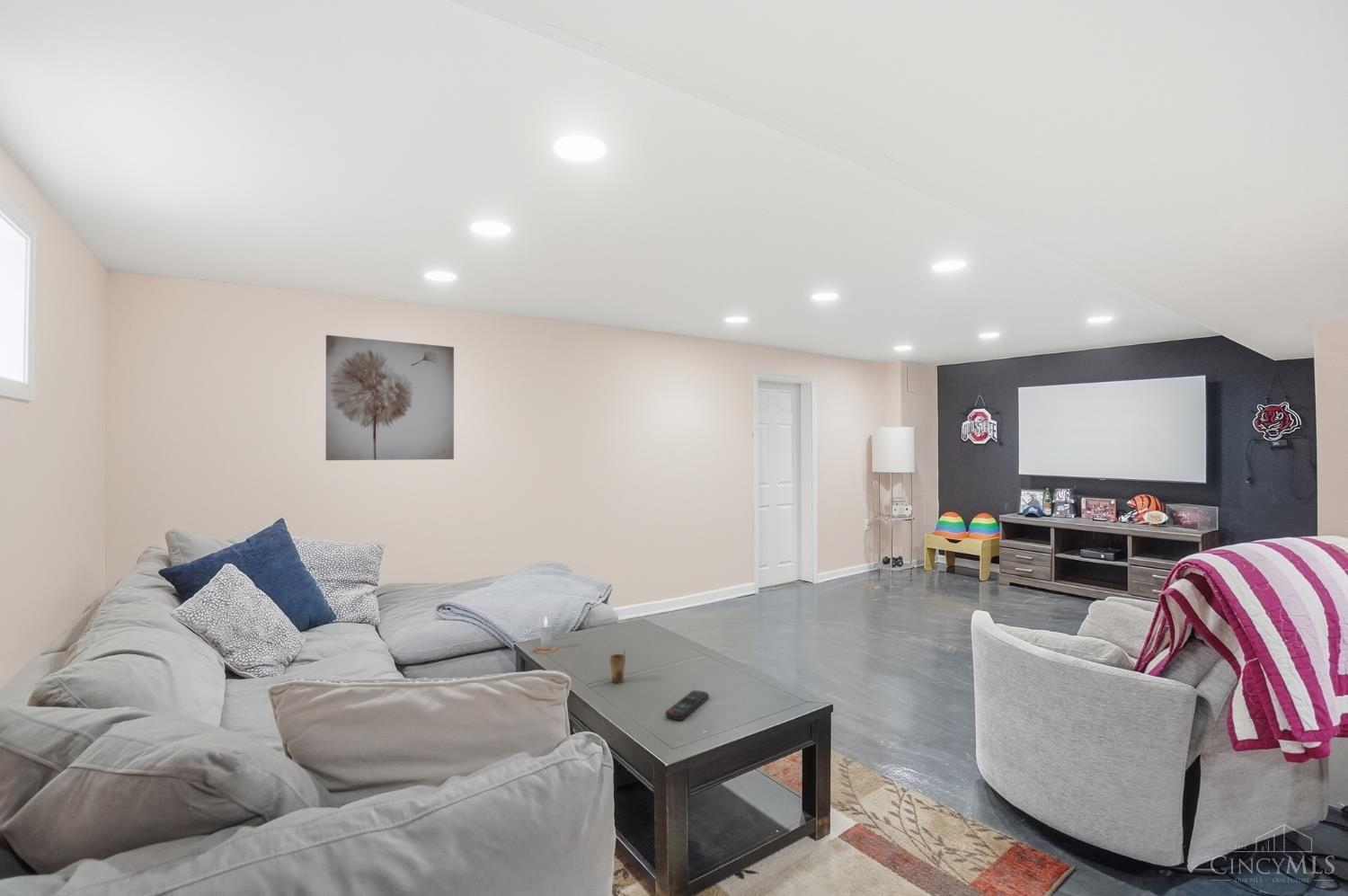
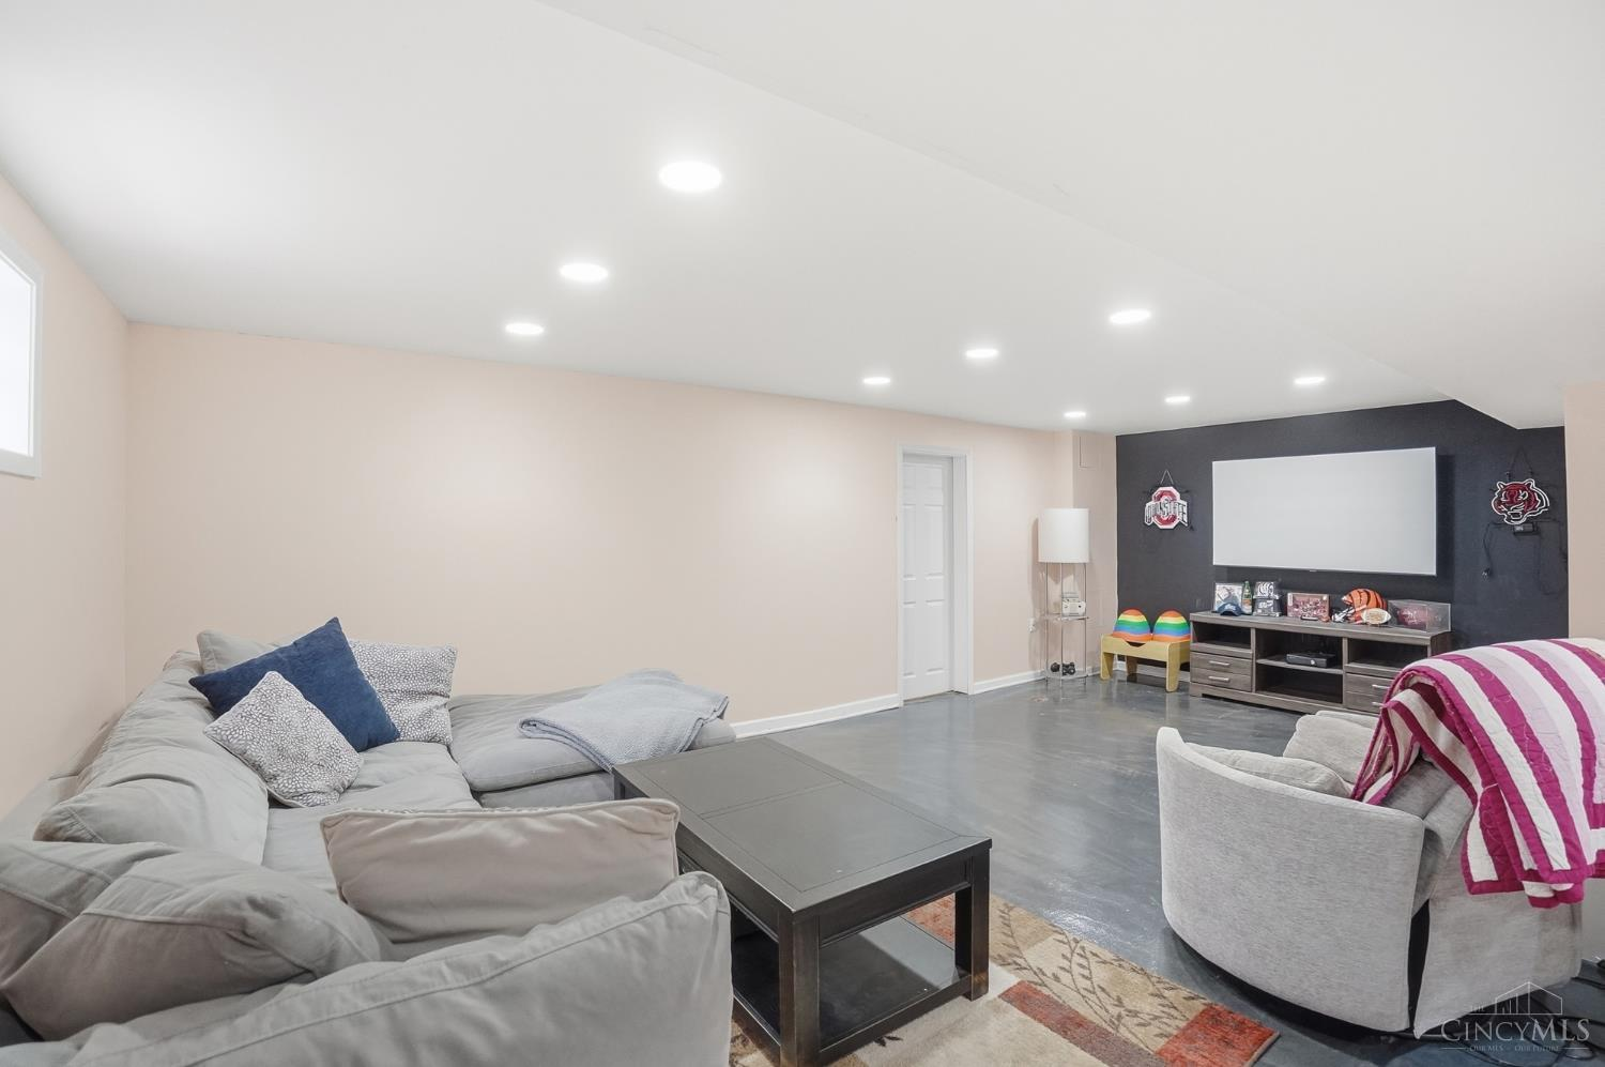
- remote control [665,689,710,721]
- wall art [325,334,455,461]
- candle [533,616,559,654]
- cup [609,650,626,684]
